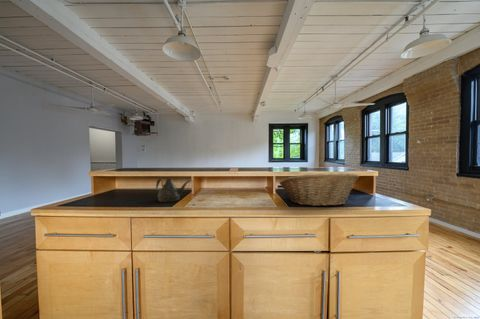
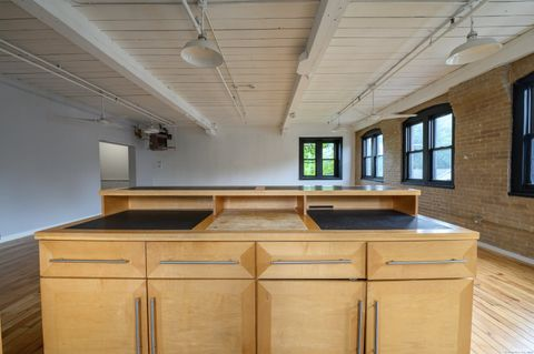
- teapot [155,178,191,203]
- fruit basket [278,173,360,207]
